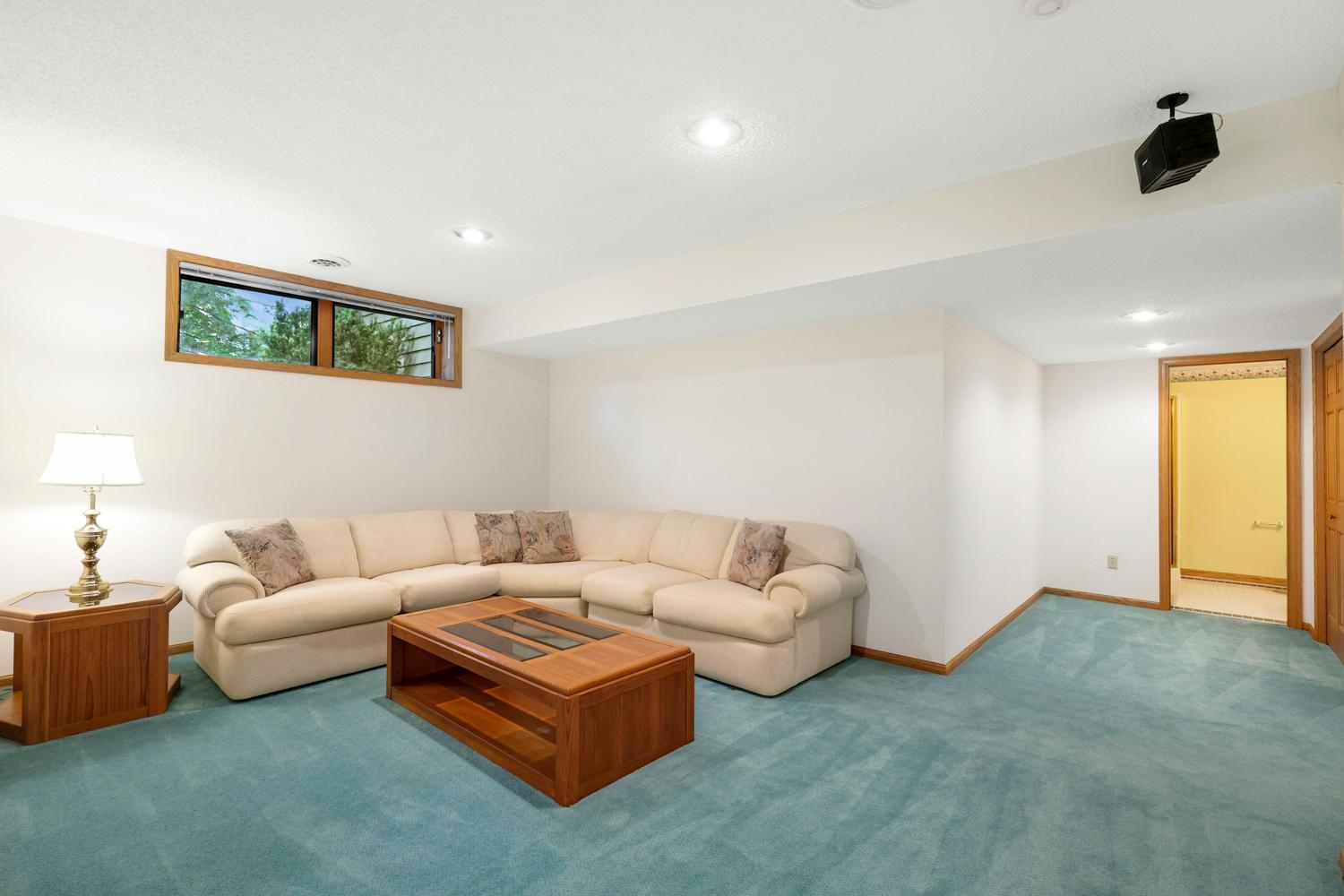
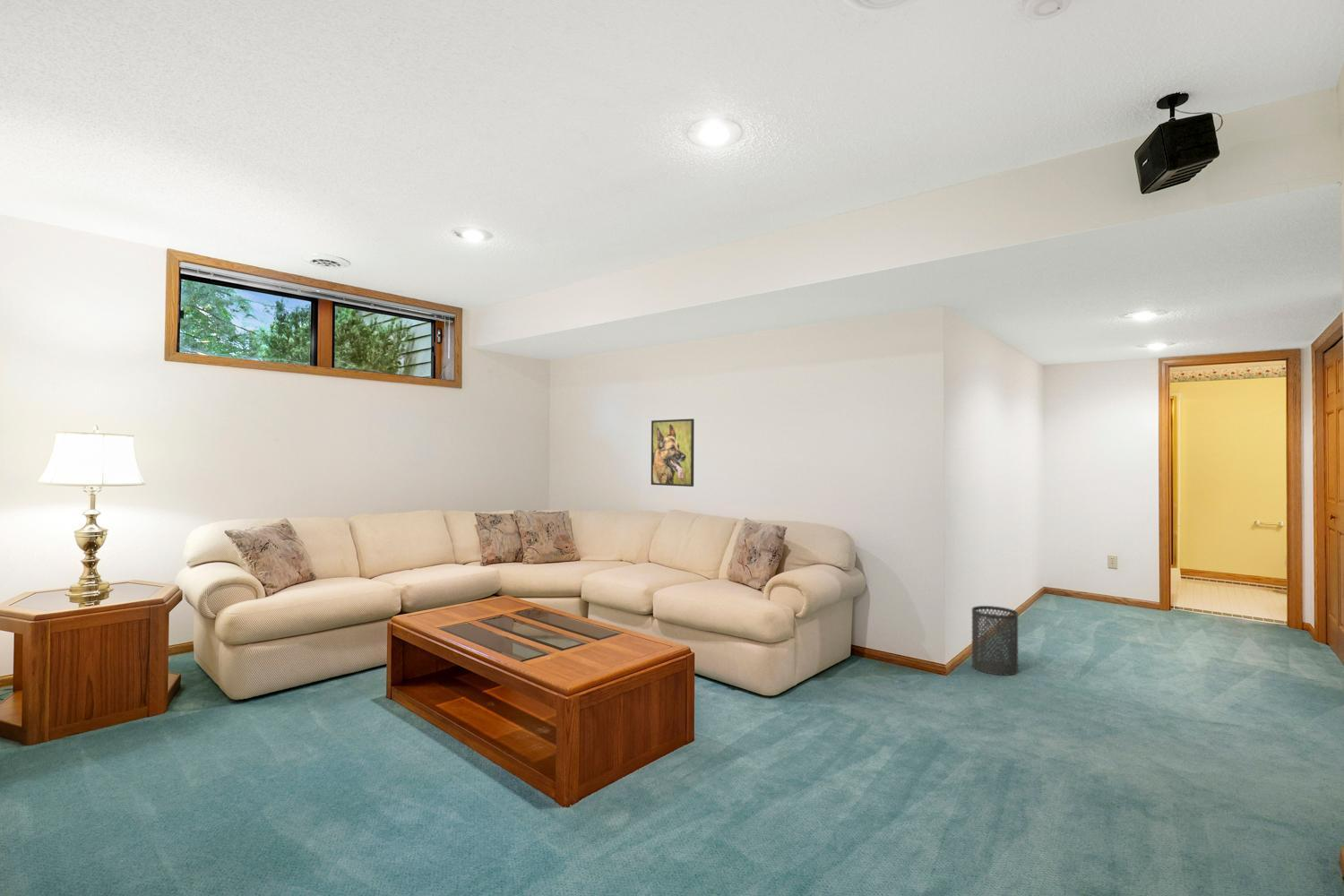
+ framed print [650,418,695,487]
+ trash can [971,605,1019,676]
